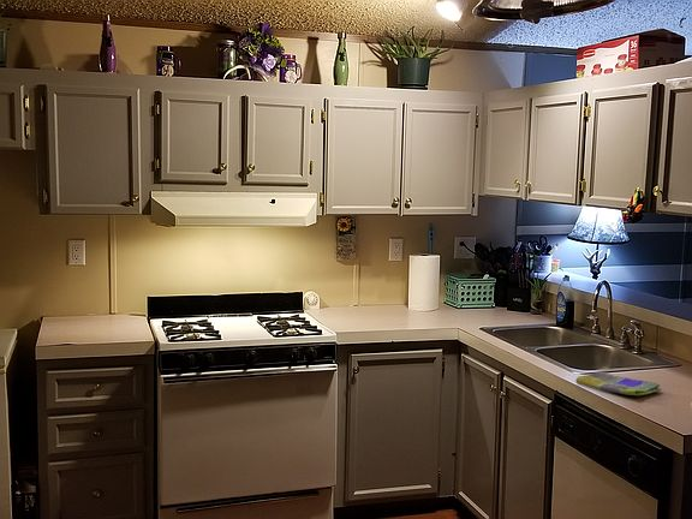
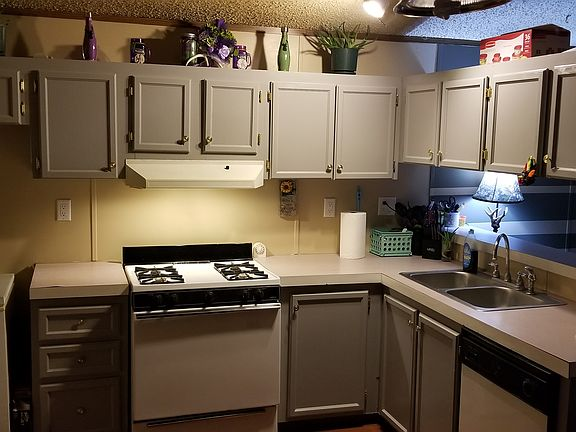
- dish towel [574,370,663,396]
